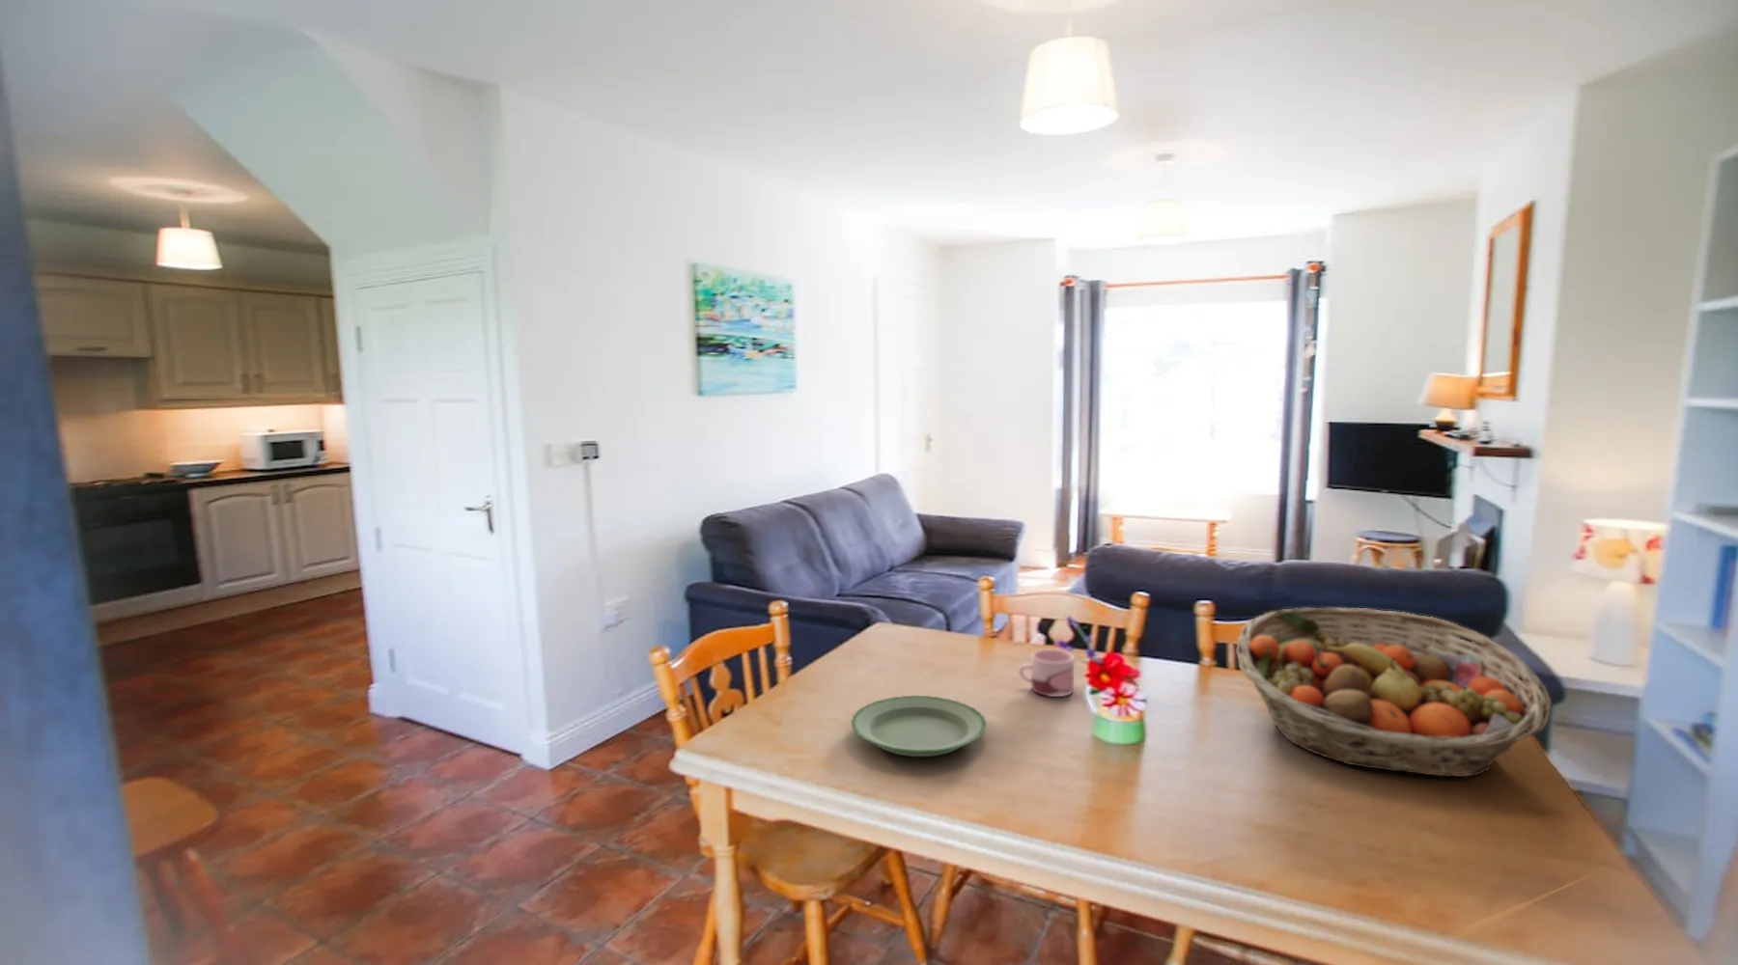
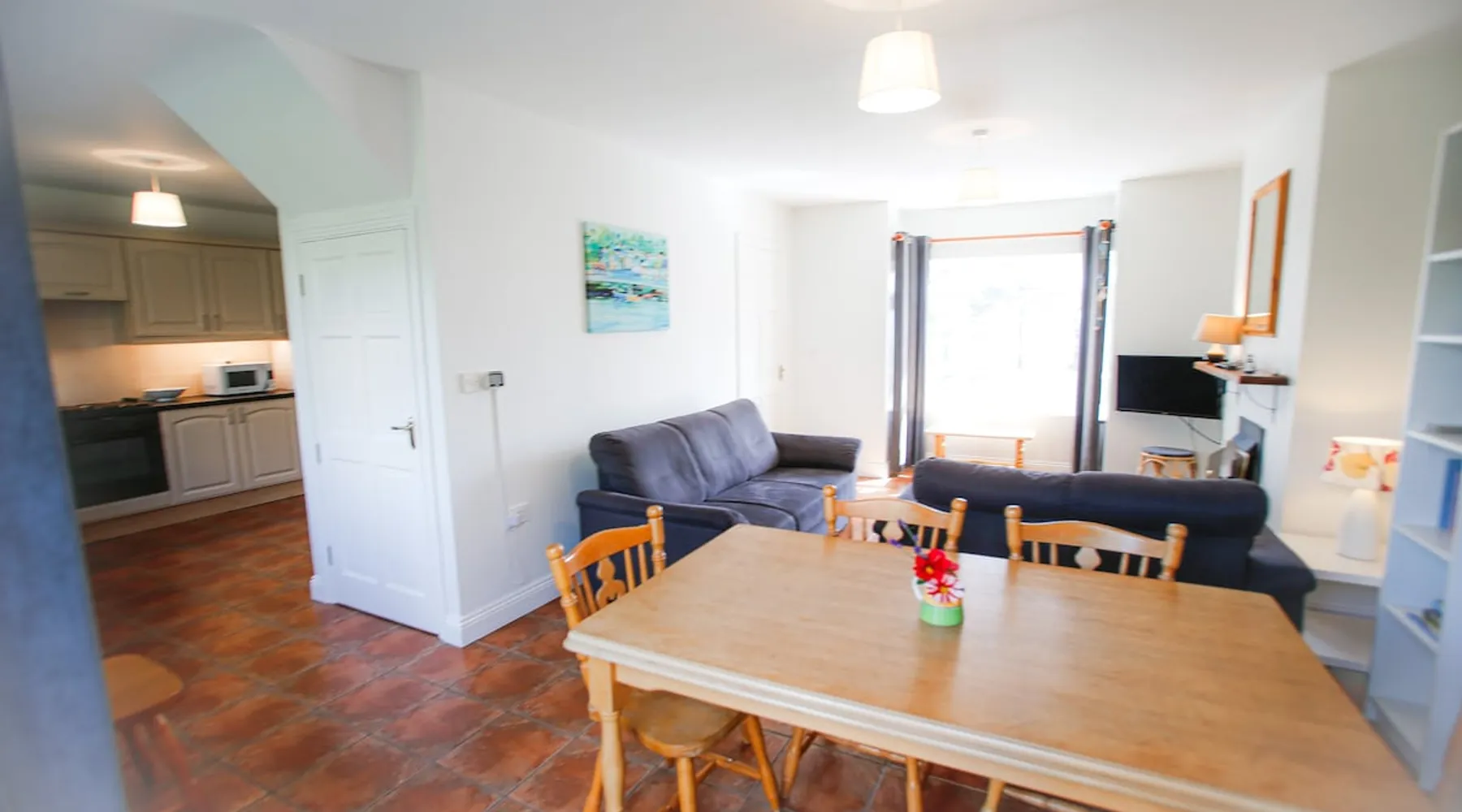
- plate [850,695,988,757]
- fruit basket [1235,606,1553,777]
- mug [1018,649,1075,698]
